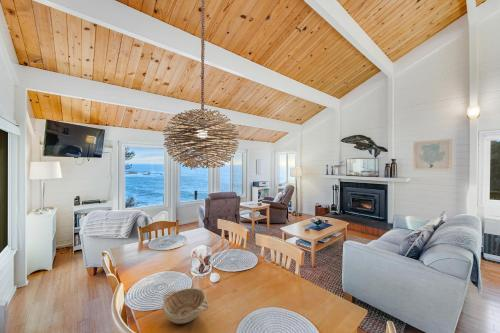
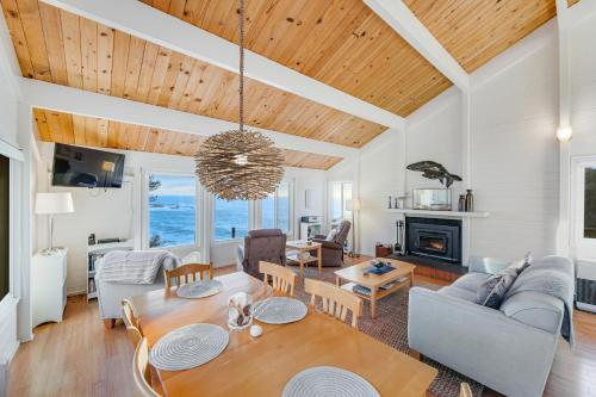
- wall art [412,138,453,172]
- decorative bowl [162,287,210,325]
